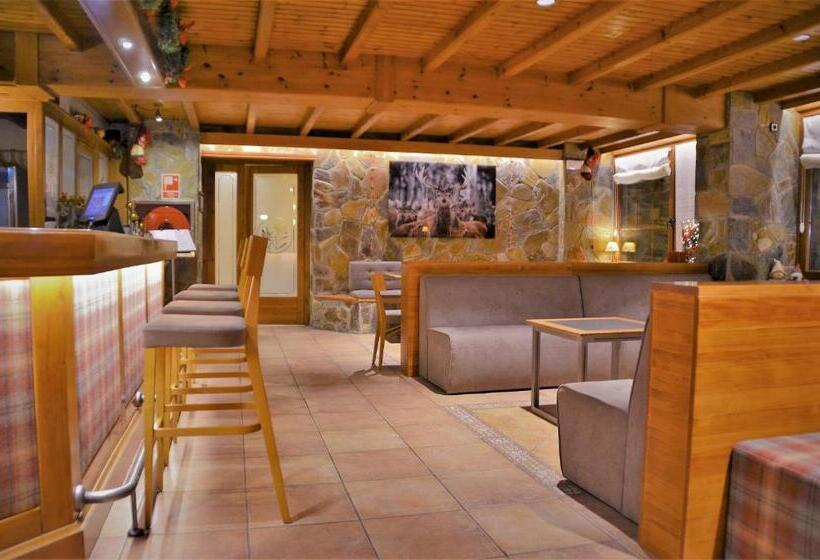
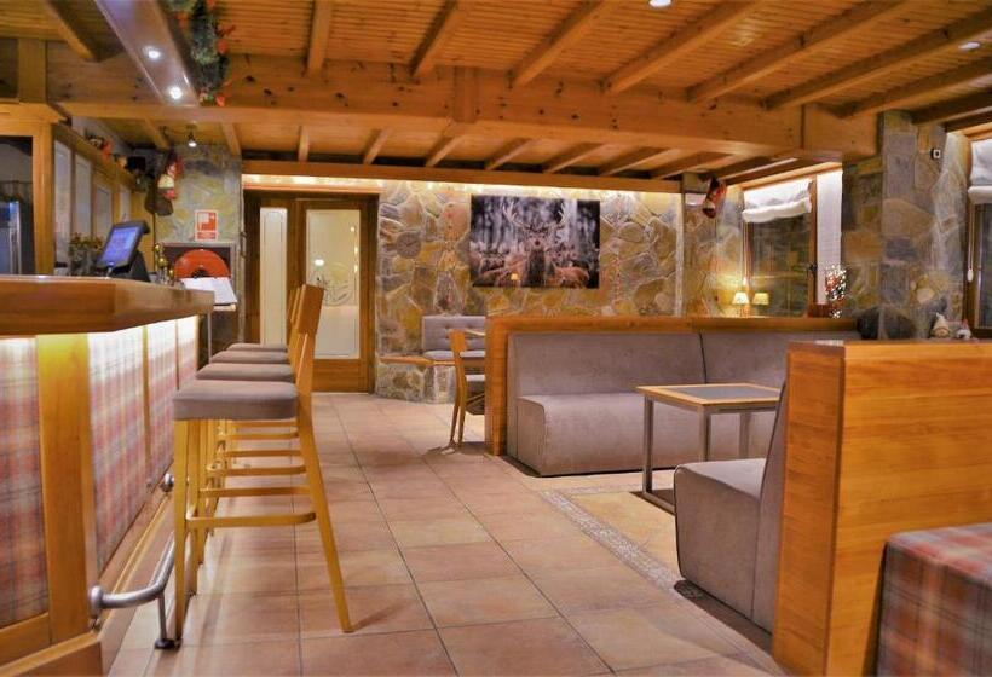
+ wall clock [394,232,422,260]
